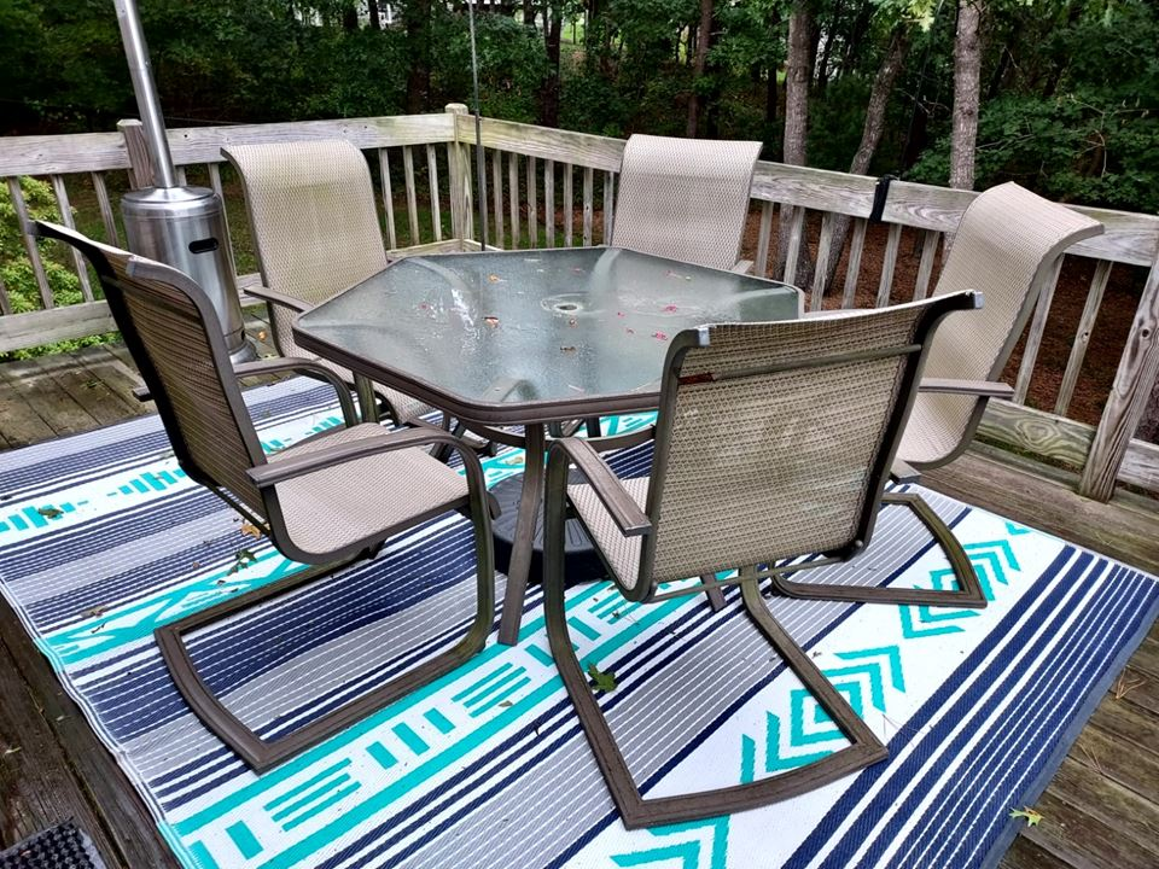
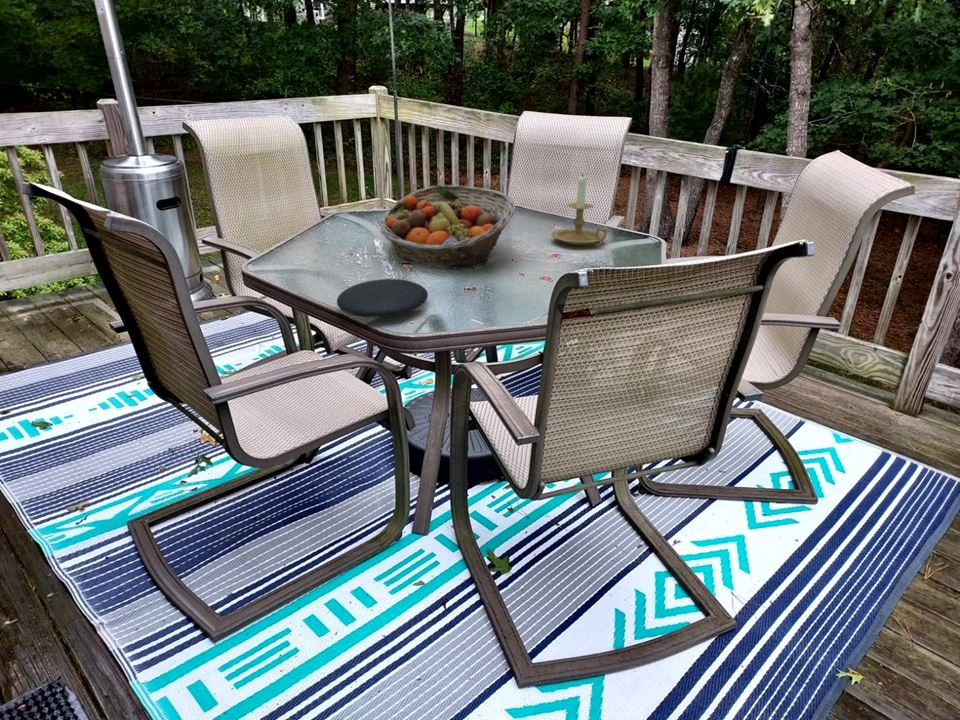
+ plate [336,278,429,318]
+ fruit basket [378,184,516,270]
+ candle holder [550,173,609,246]
